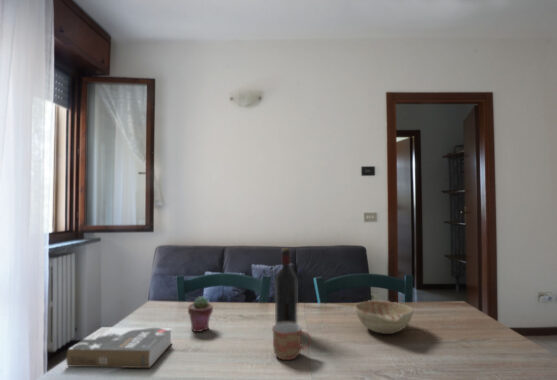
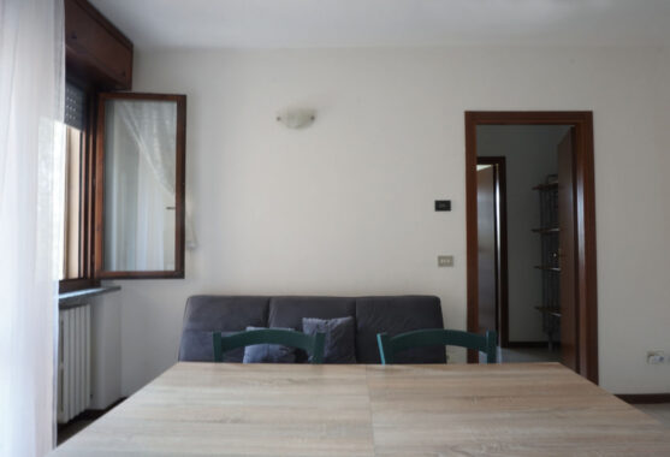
- decorative bowl [353,299,414,335]
- book [65,326,173,369]
- mug [271,323,312,361]
- potted succulent [187,295,214,333]
- wine bottle [274,247,298,325]
